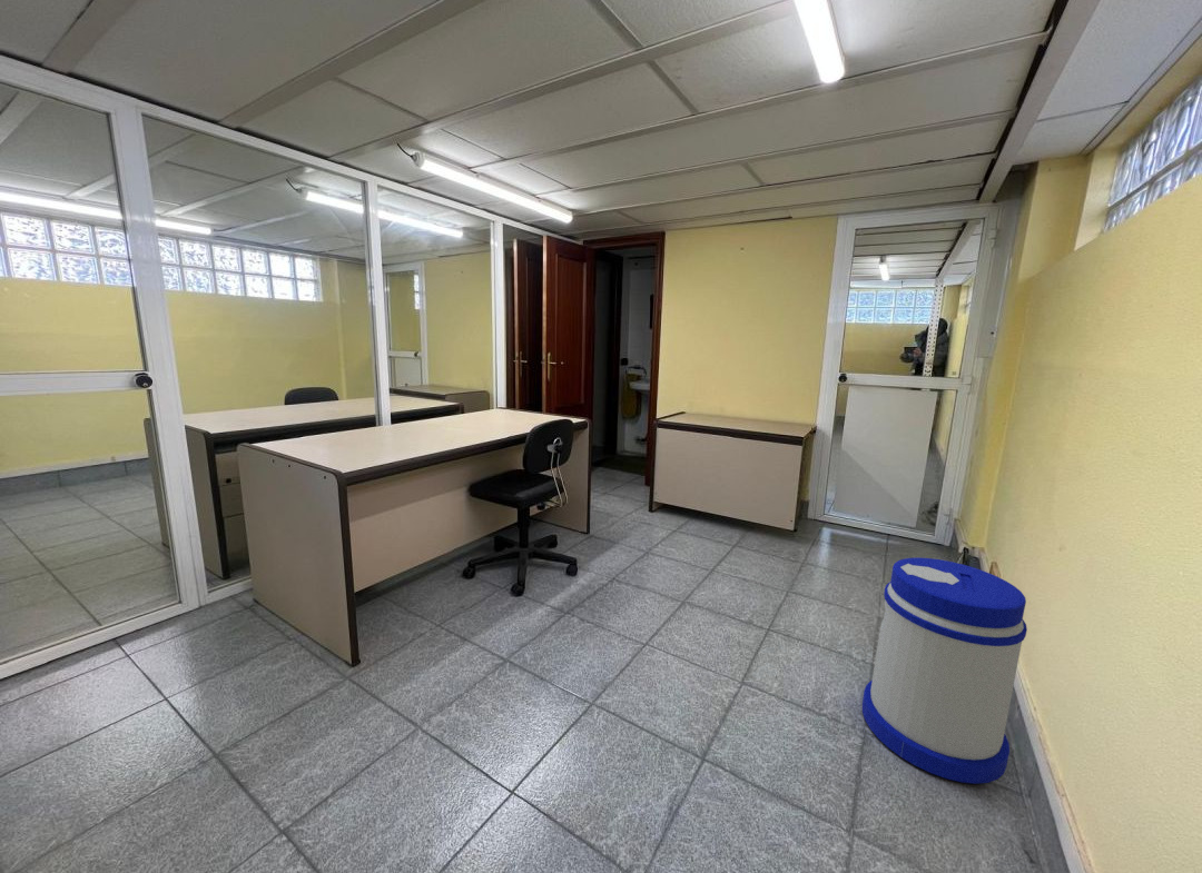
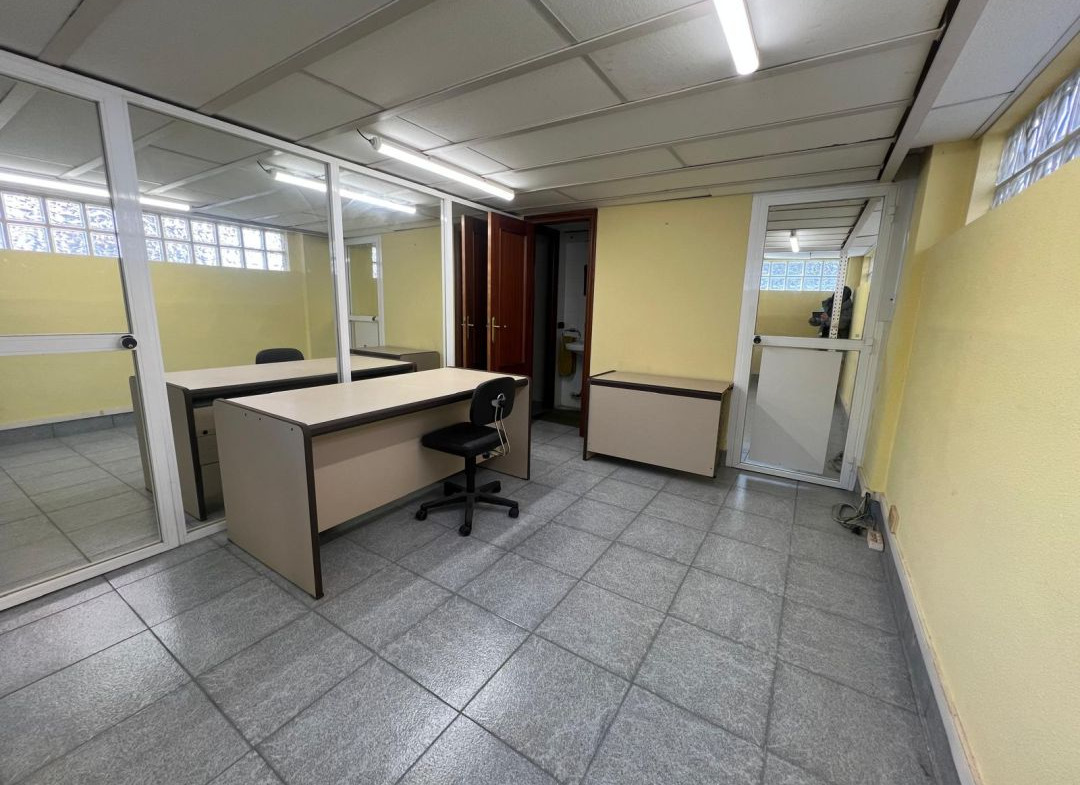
- trash can [861,557,1028,785]
